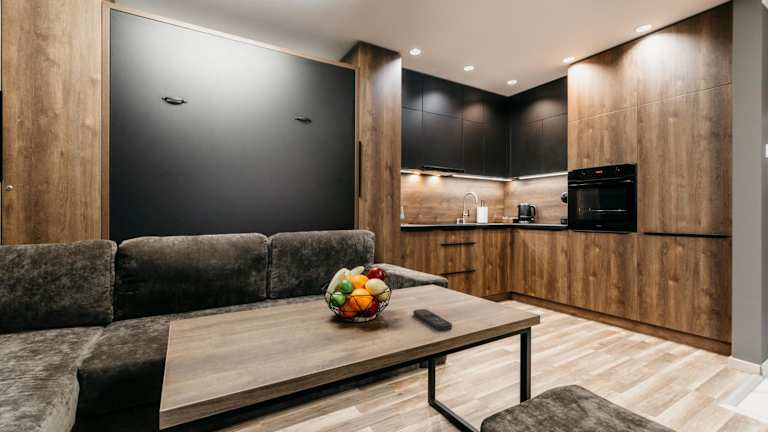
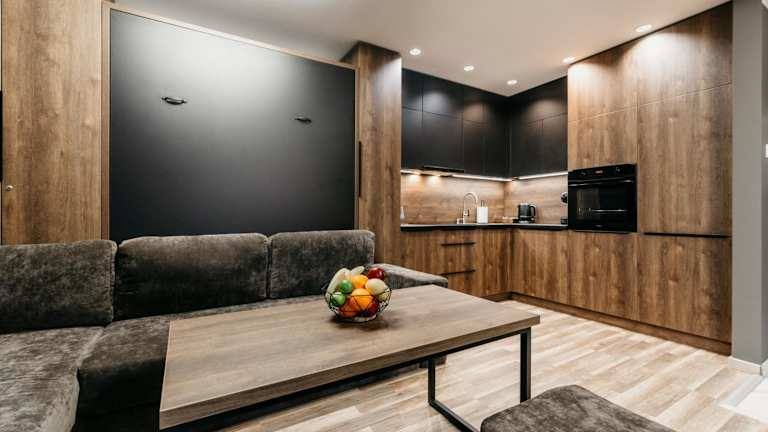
- remote control [412,308,453,331]
